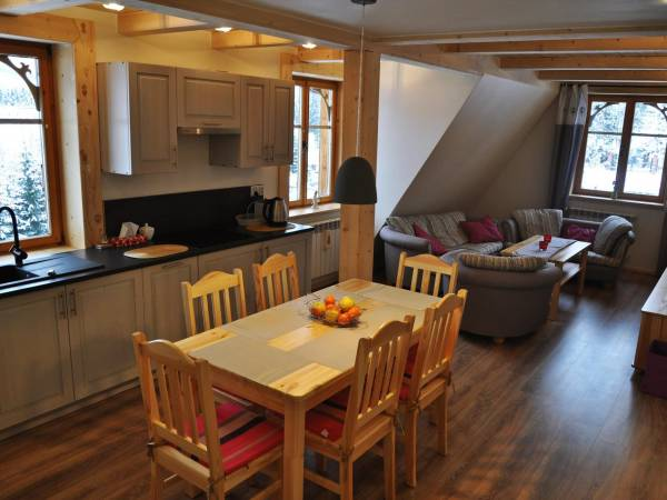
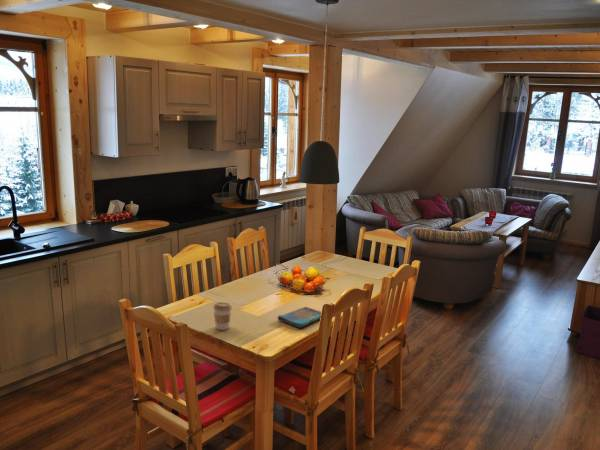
+ dish towel [277,306,322,329]
+ coffee cup [212,301,233,331]
